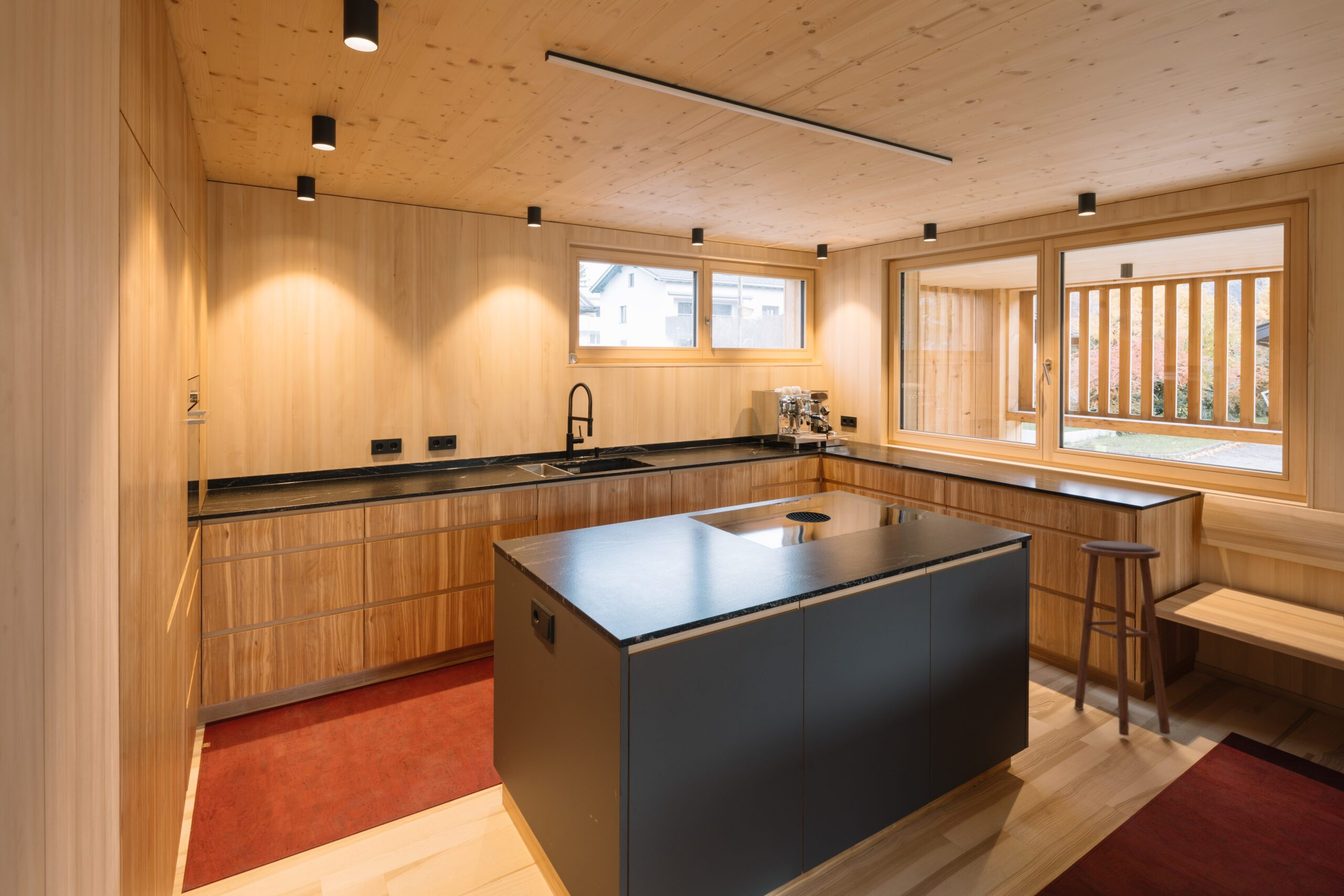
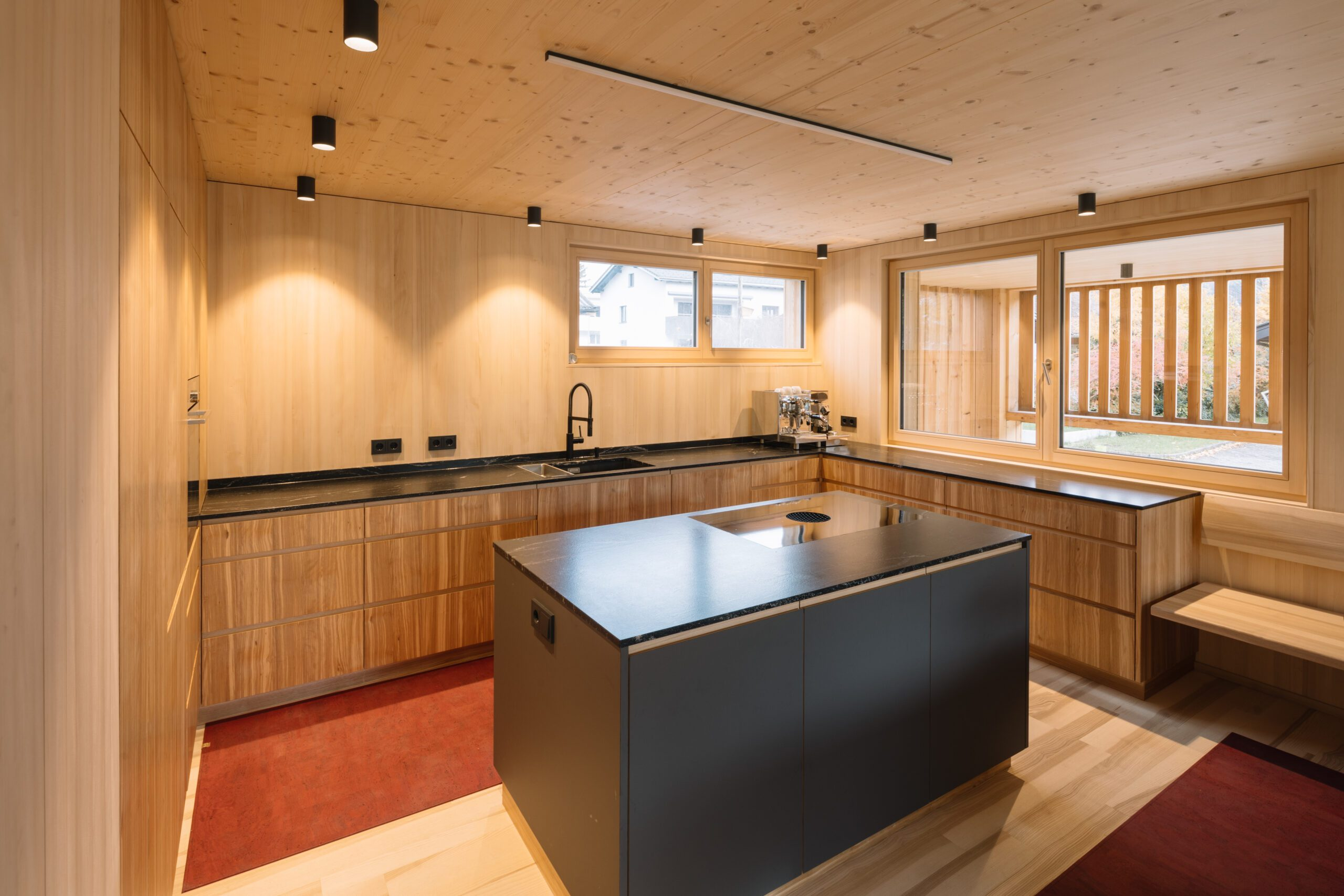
- stool [1074,540,1171,736]
